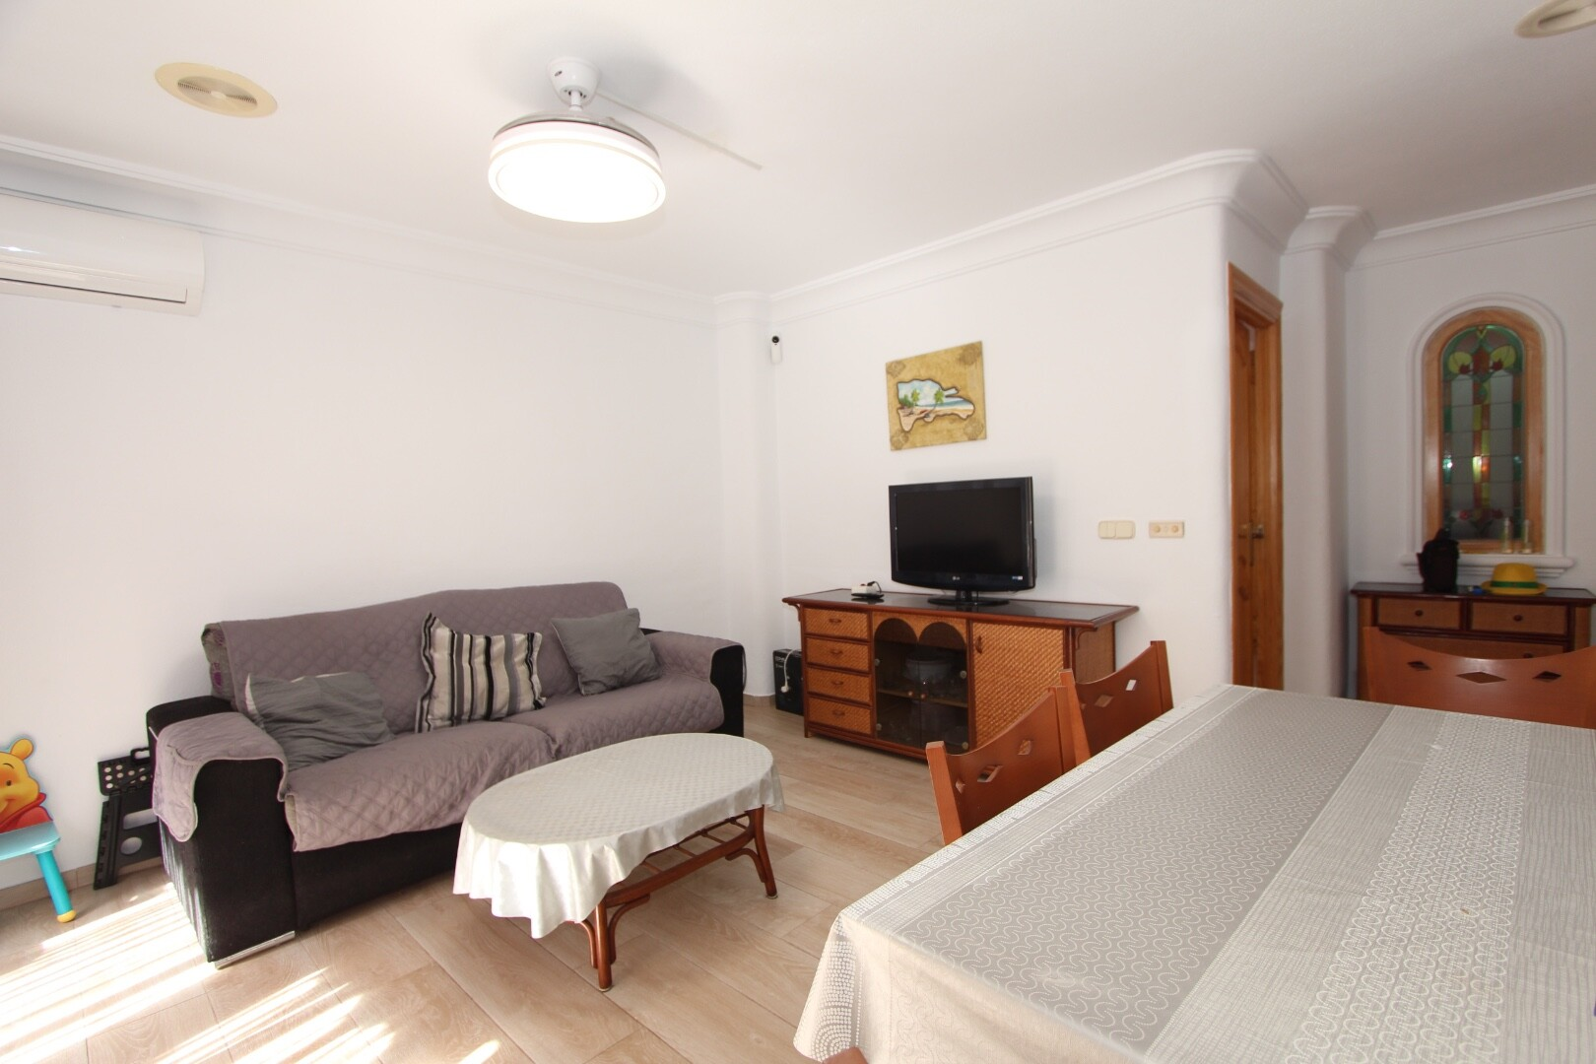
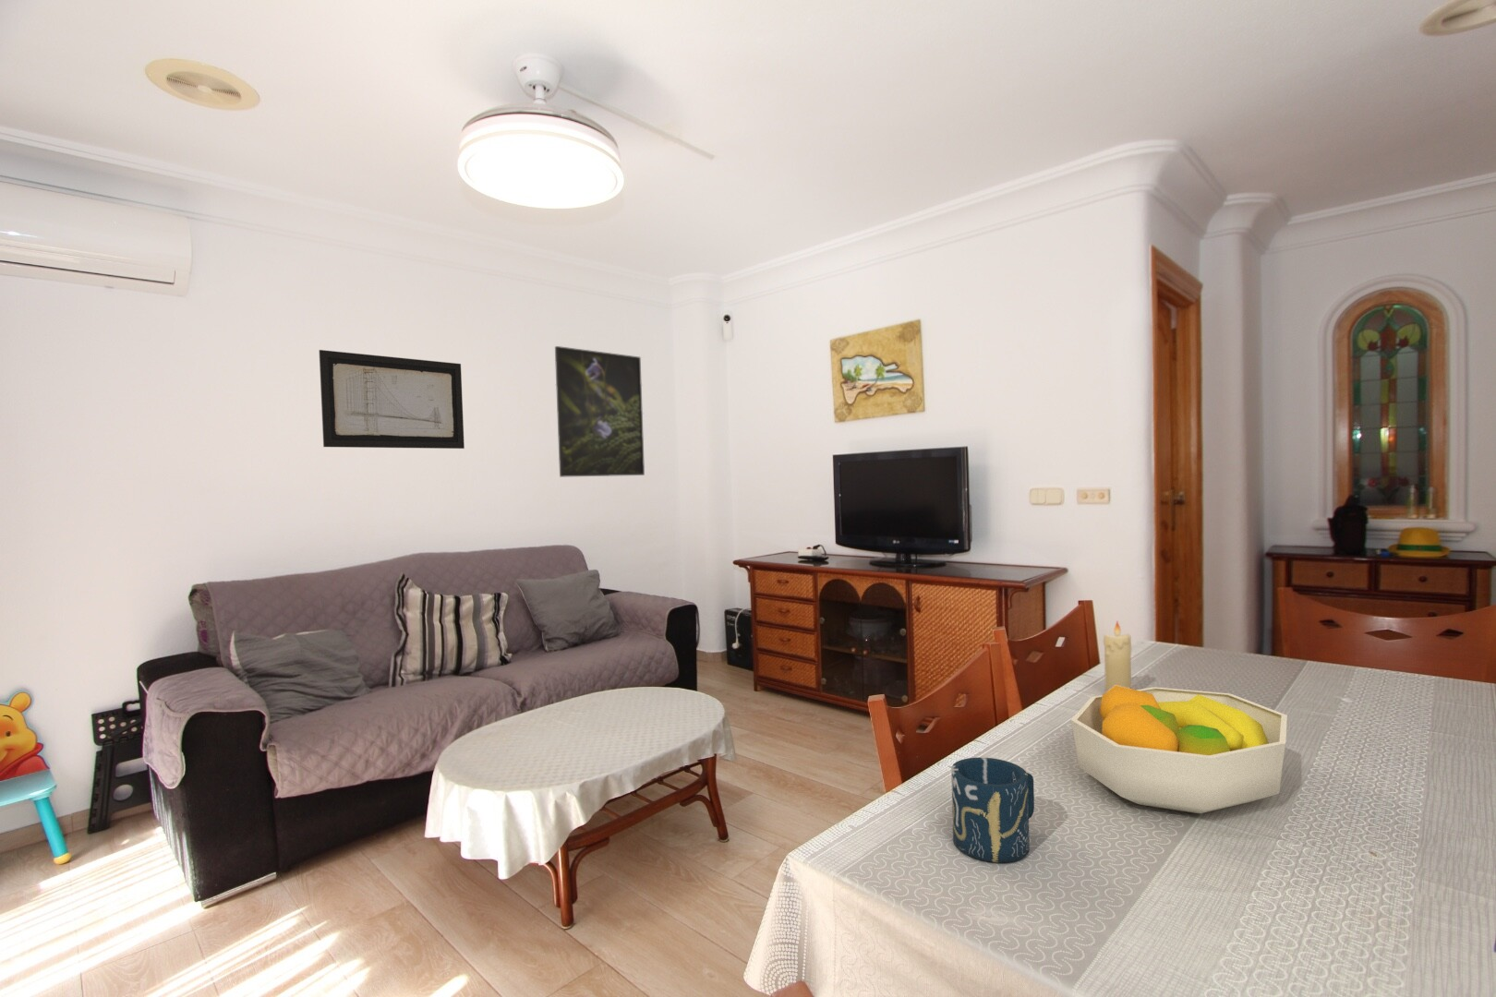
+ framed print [554,345,646,478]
+ candle [1102,620,1132,693]
+ cup [951,757,1035,863]
+ fruit bowl [1071,685,1288,815]
+ wall art [318,349,465,450]
